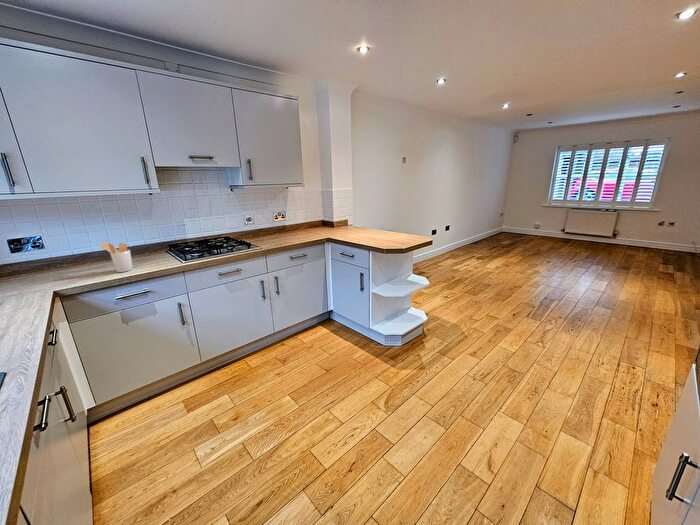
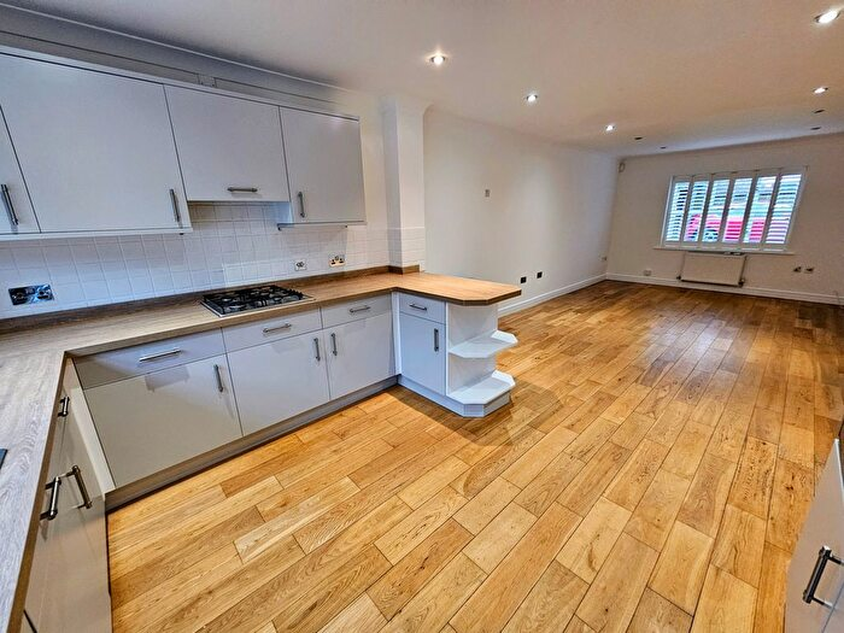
- utensil holder [98,242,134,273]
